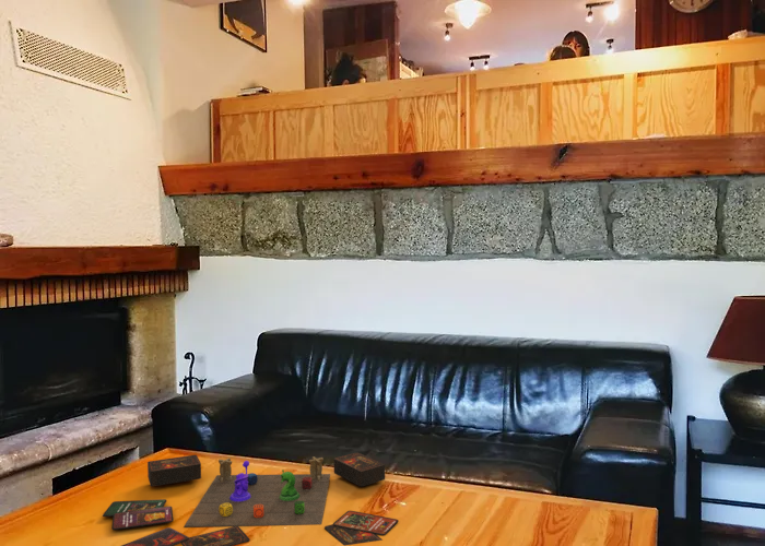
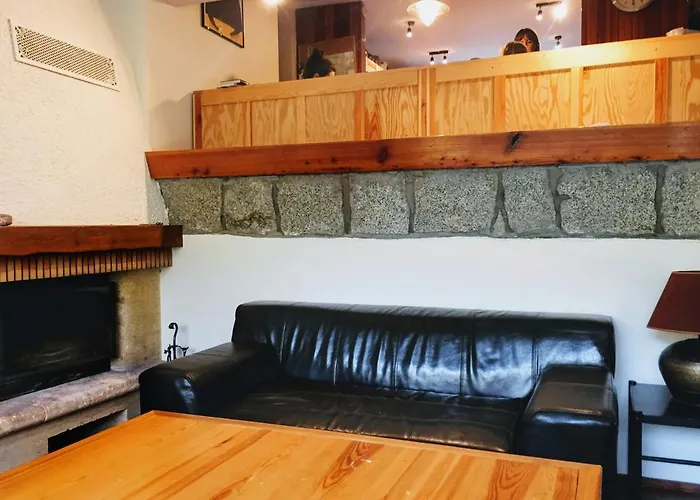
- board game [102,451,399,546]
